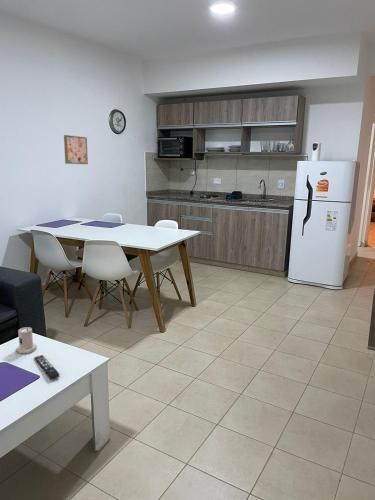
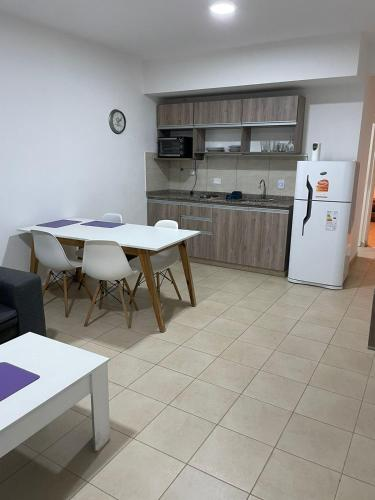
- candle [15,326,38,355]
- wall art [63,134,89,165]
- remote control [33,354,60,380]
